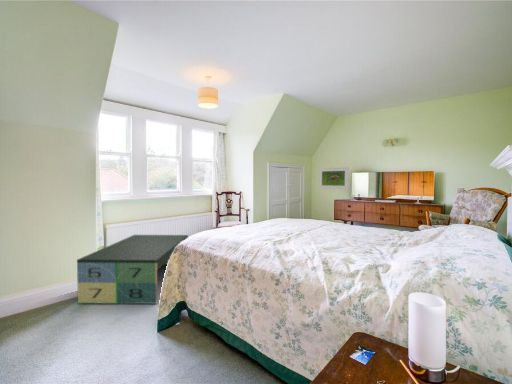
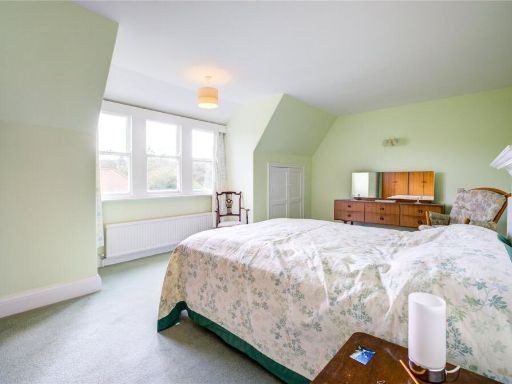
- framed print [318,166,350,190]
- bench [76,234,189,305]
